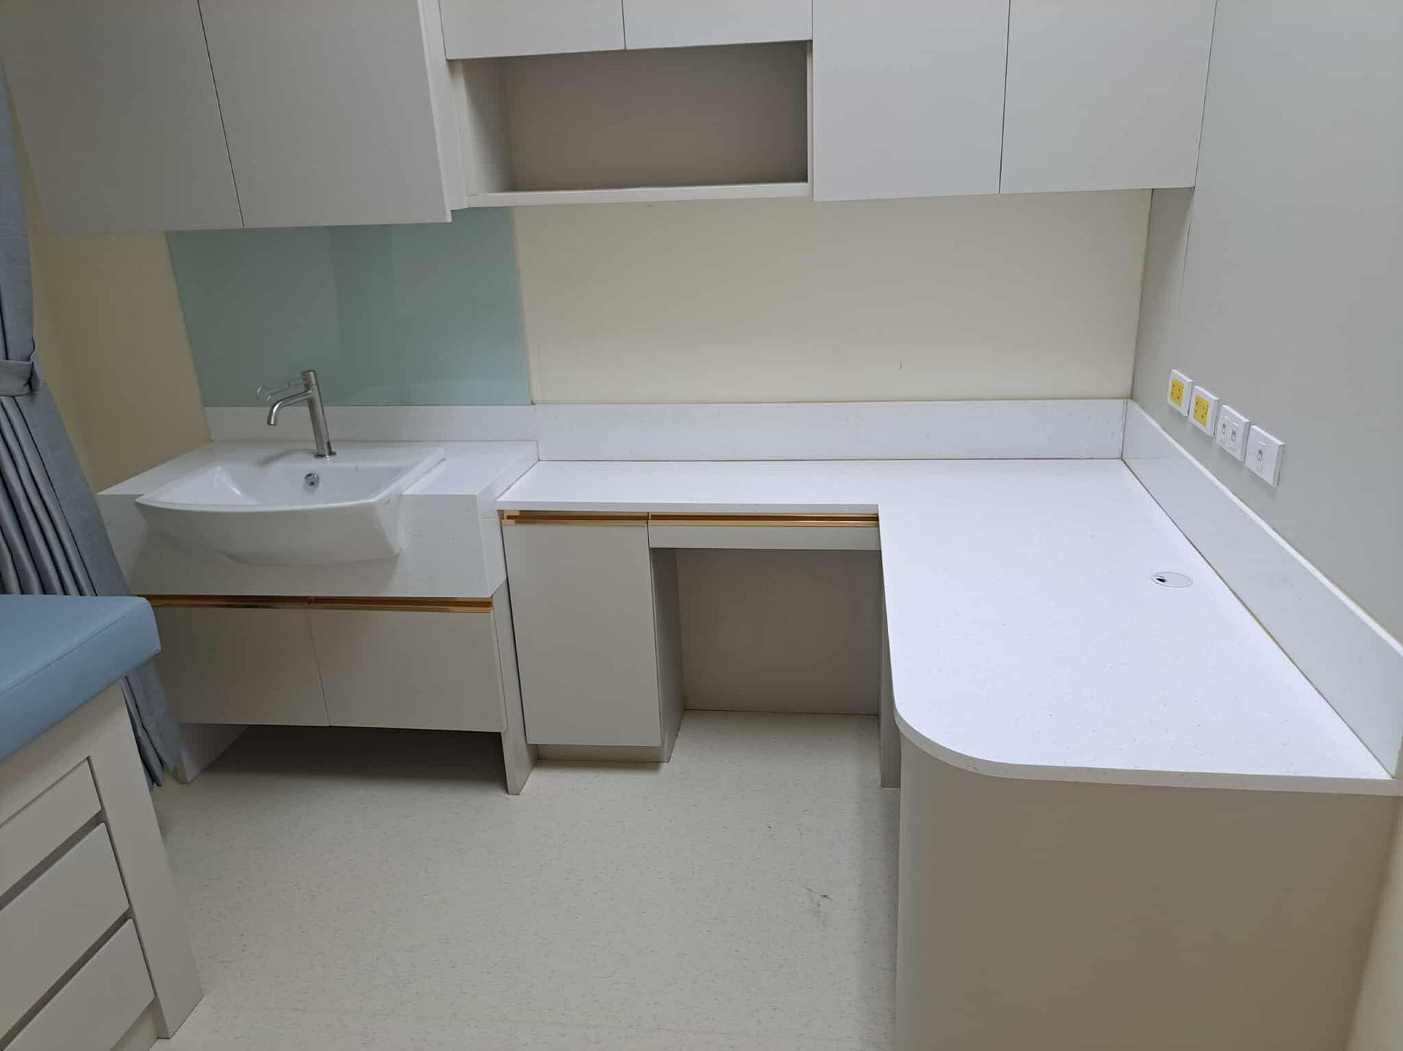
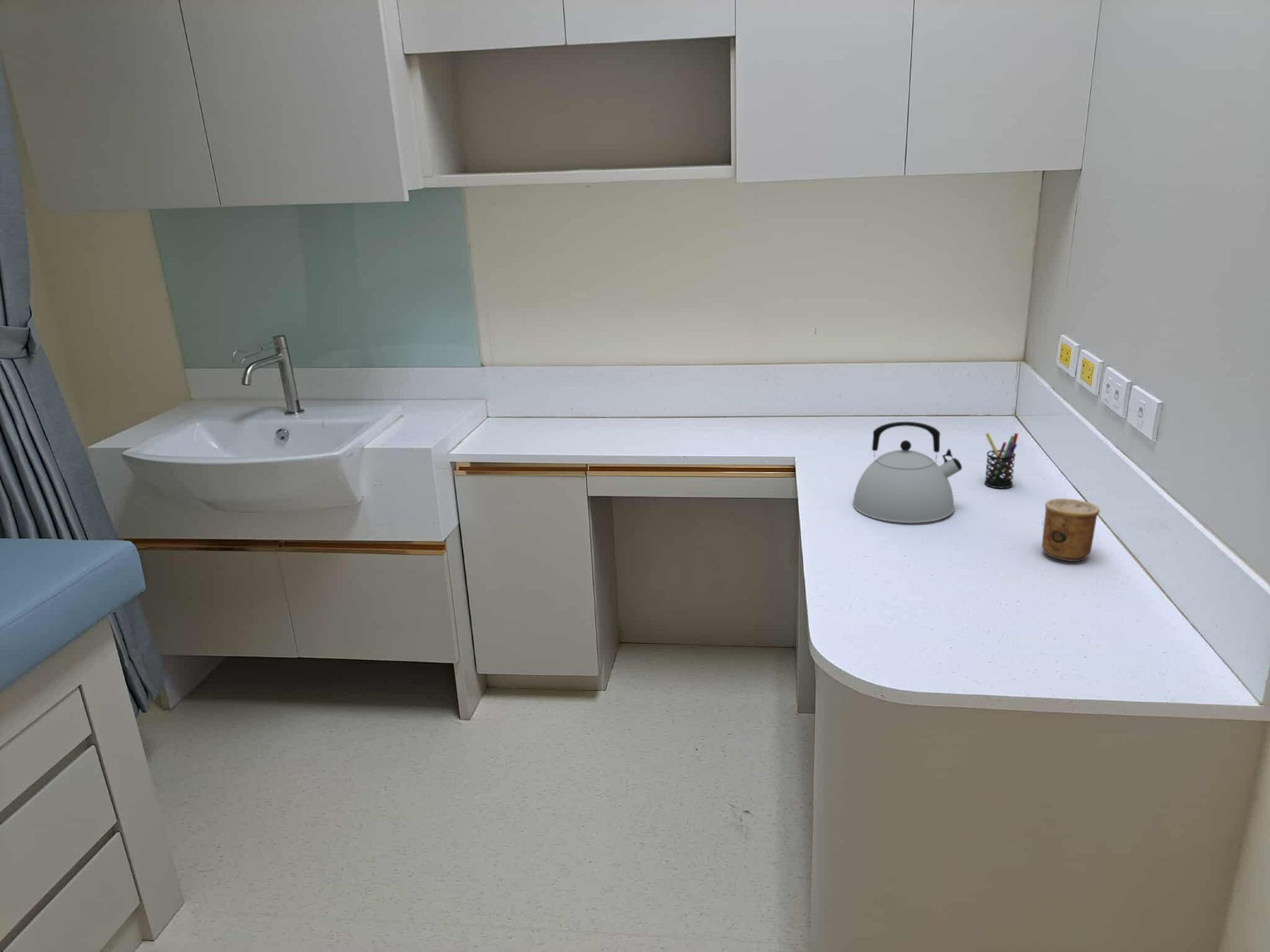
+ cup [1041,498,1101,562]
+ pen holder [984,432,1019,489]
+ kettle [852,421,962,524]
